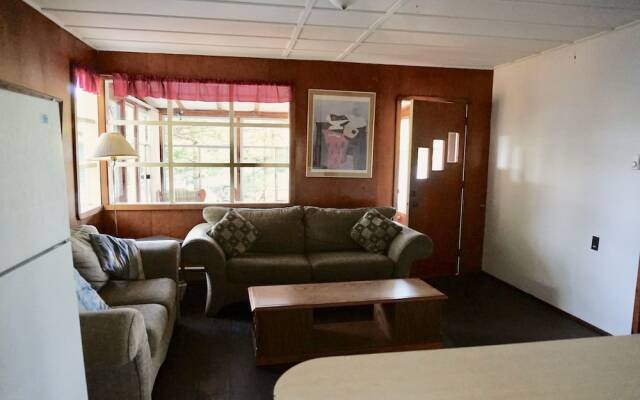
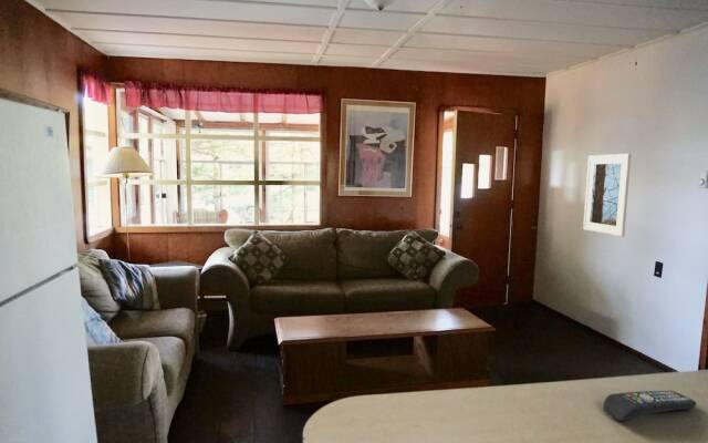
+ remote control [602,390,698,422]
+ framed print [582,153,632,237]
